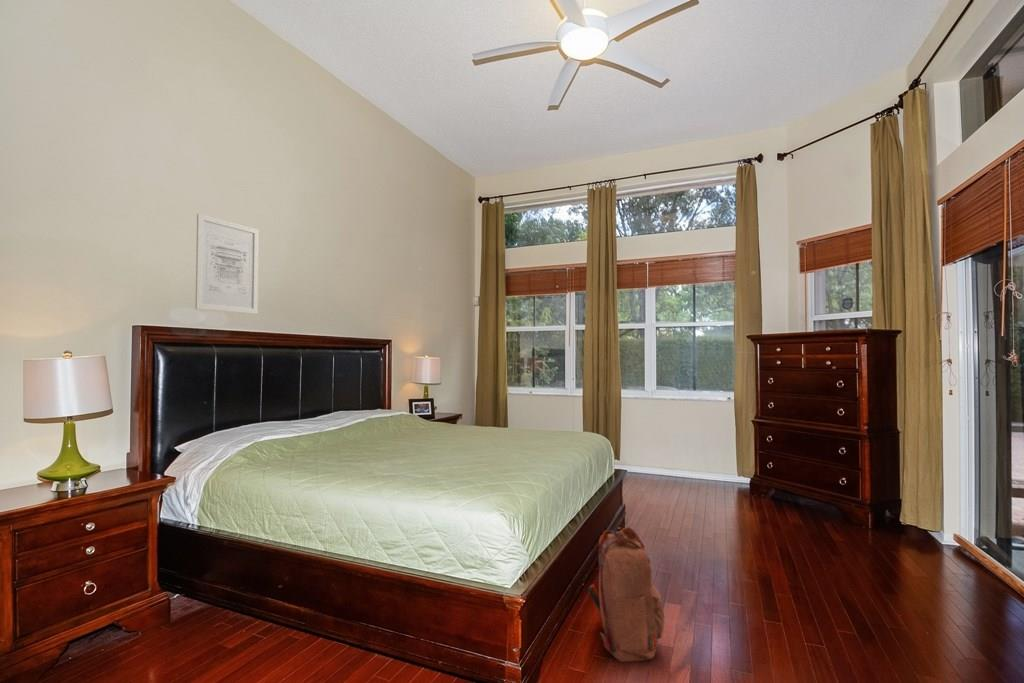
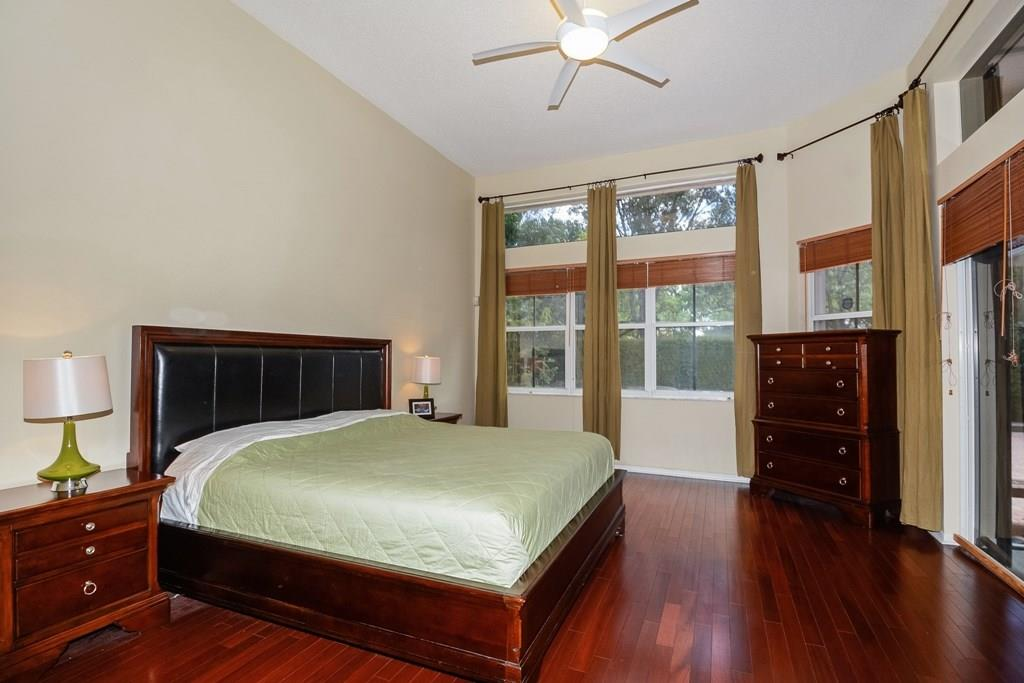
- backpack [587,526,666,663]
- wall art [194,213,260,315]
